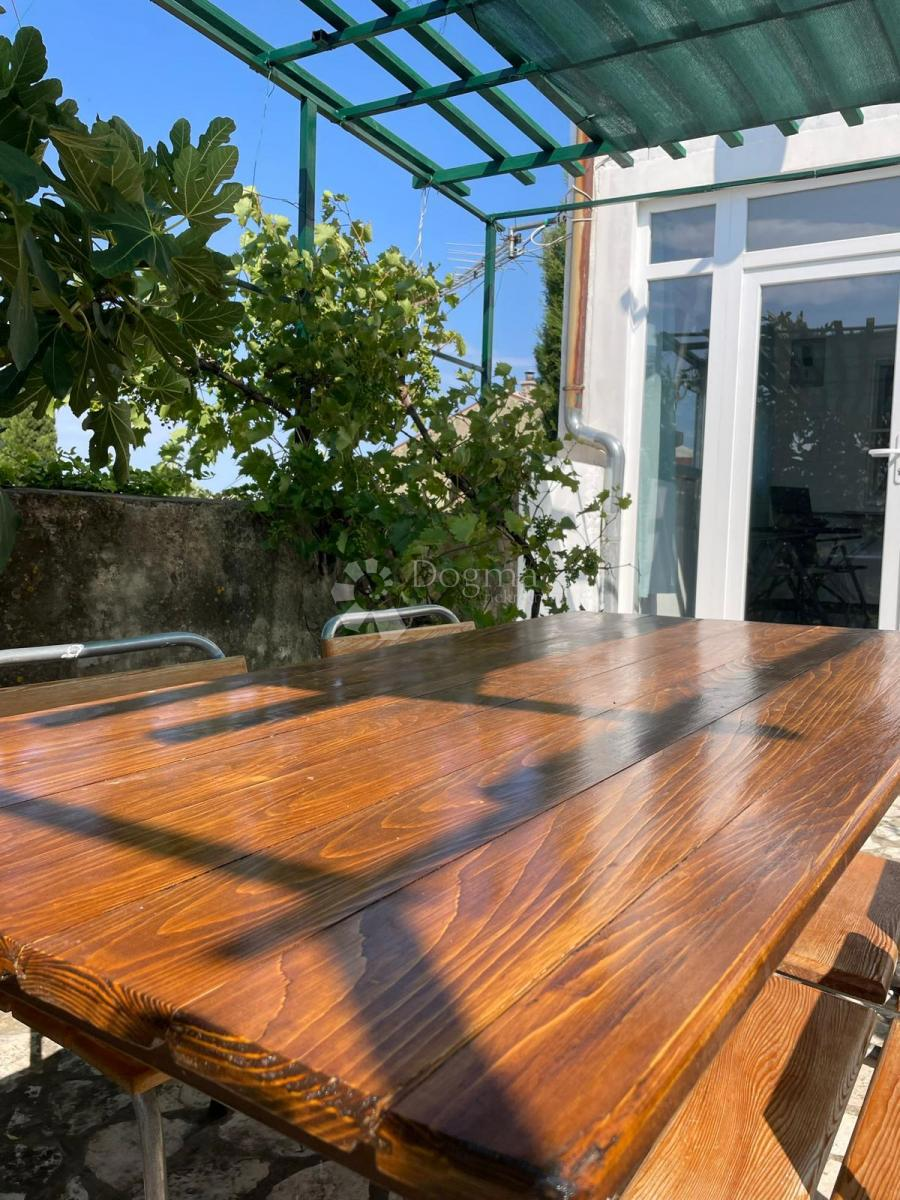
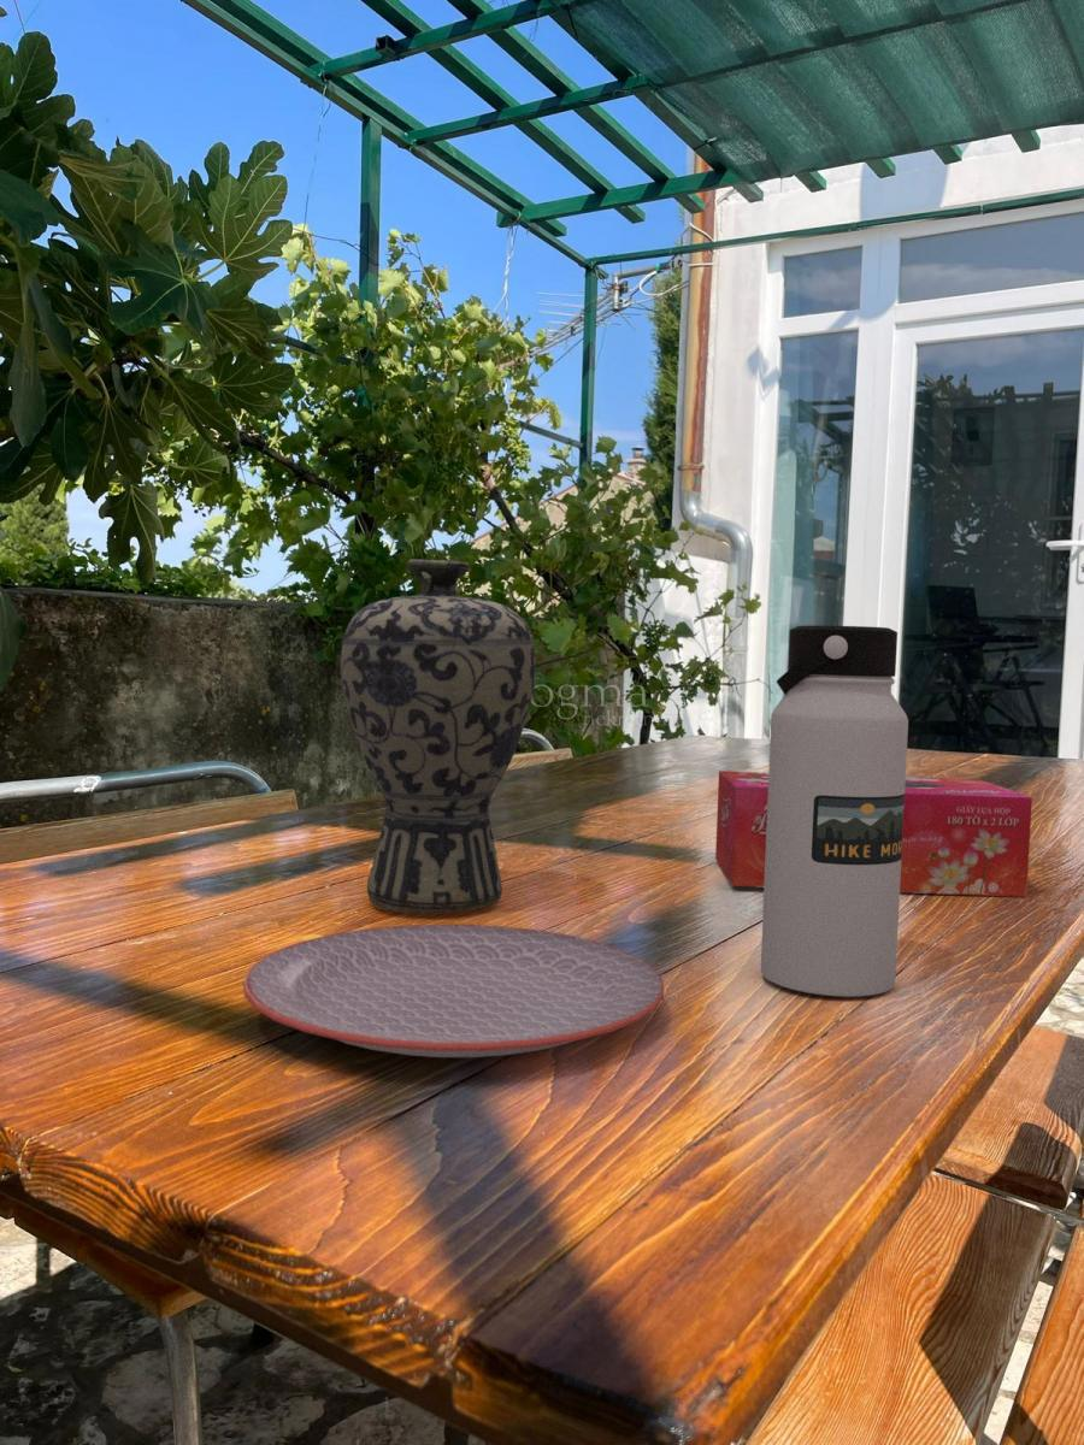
+ tissue box [714,769,1033,898]
+ plate [242,924,665,1058]
+ vase [340,559,537,915]
+ water bottle [760,624,909,998]
